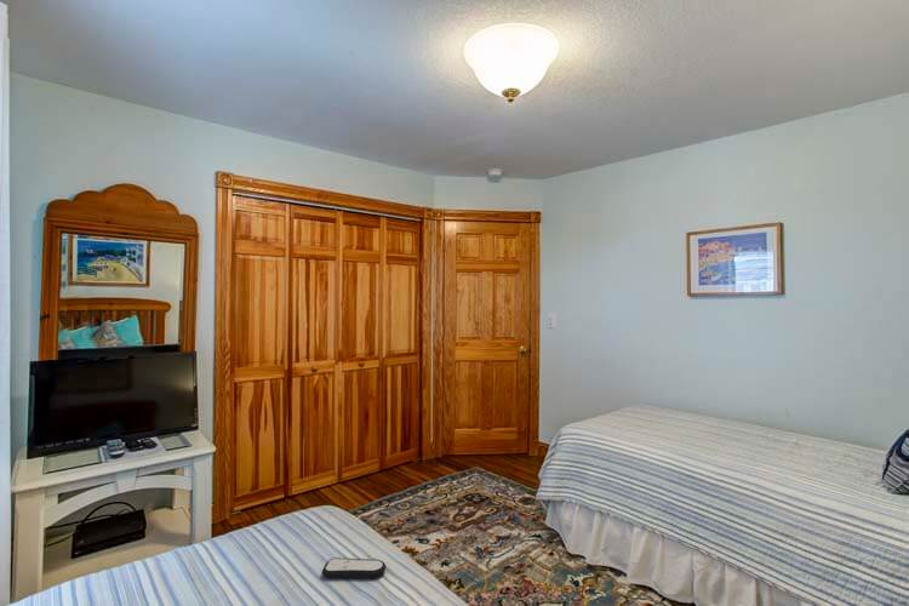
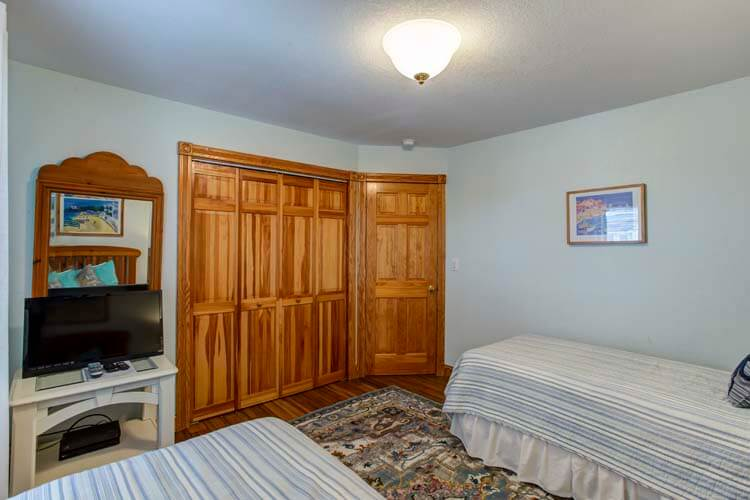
- remote control [321,556,387,579]
